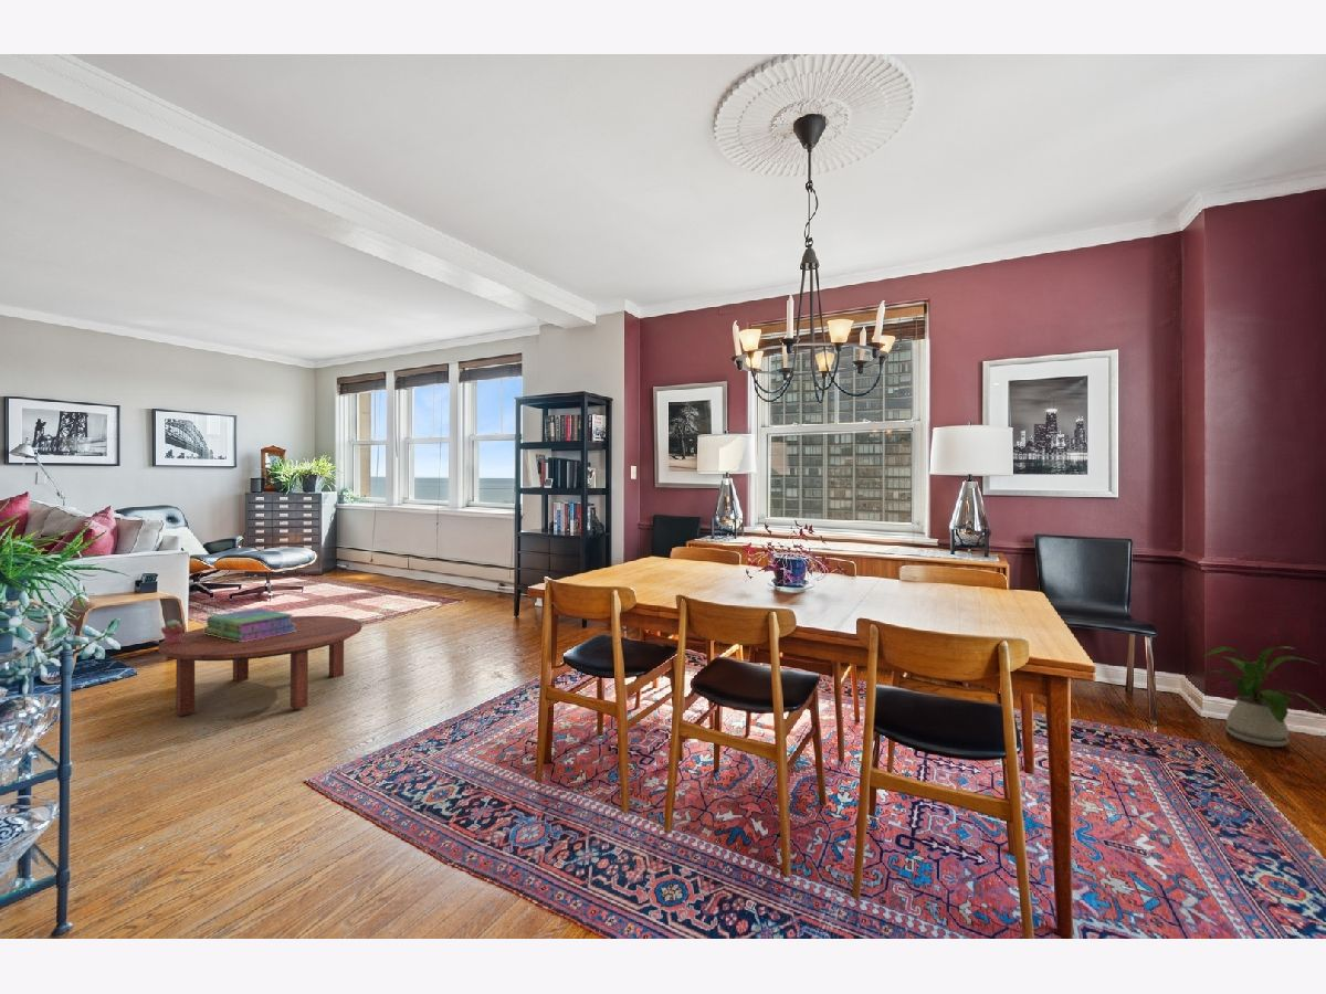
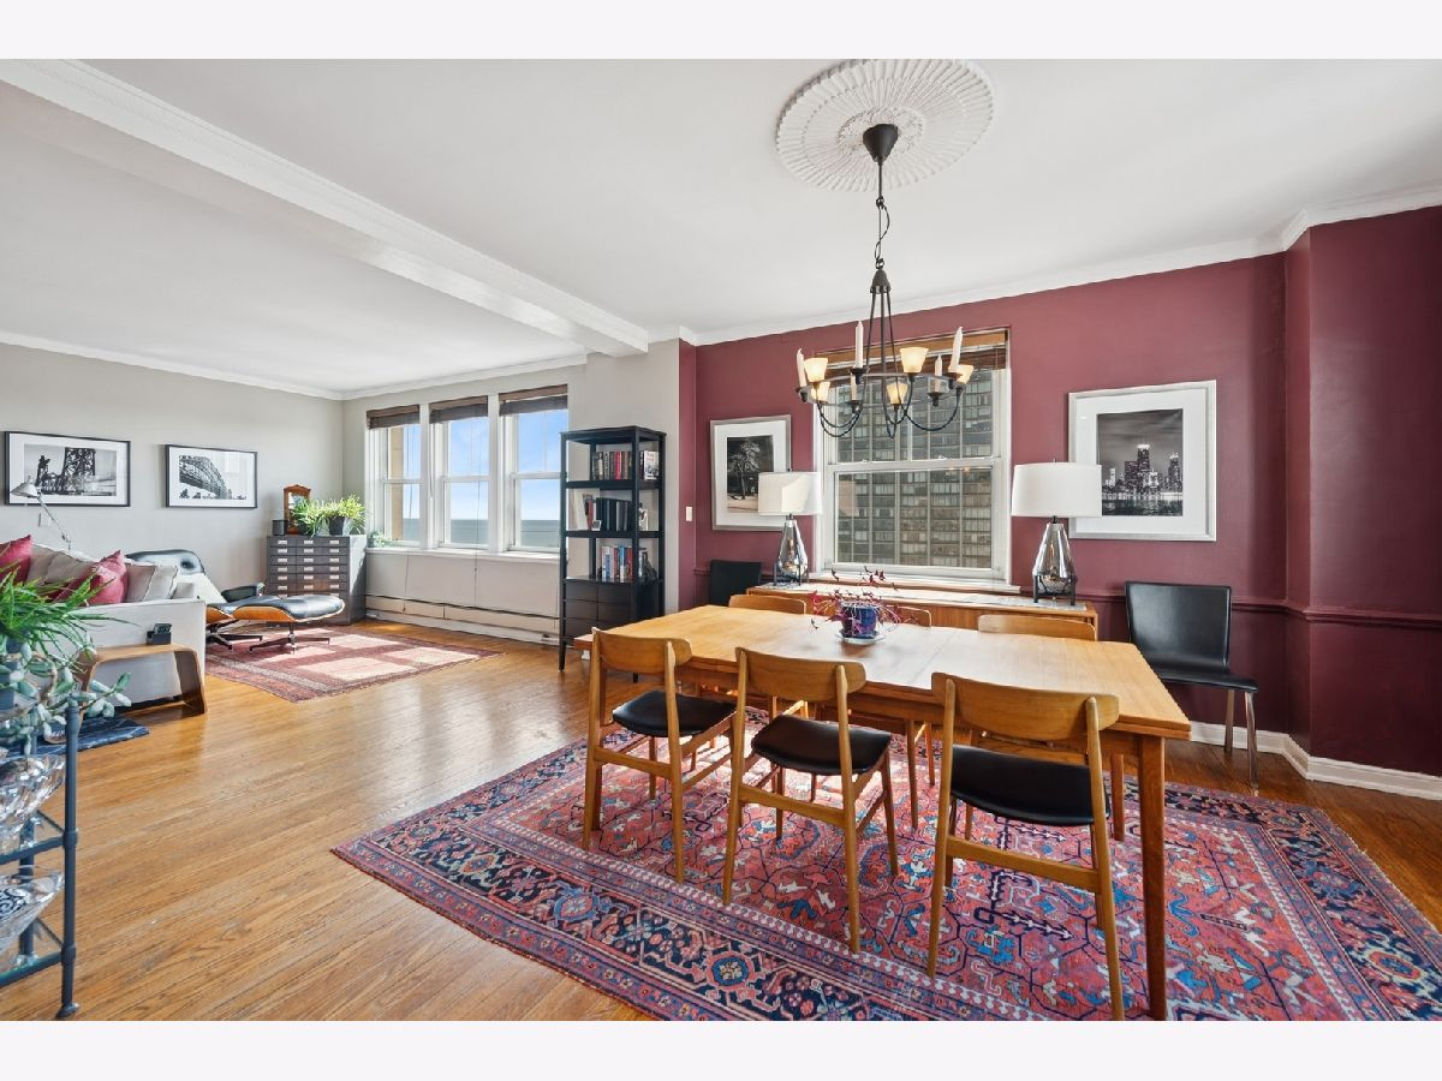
- house plant [1192,645,1326,748]
- stack of books [203,607,296,642]
- potted succulent [160,618,186,645]
- coffee table [157,615,362,717]
